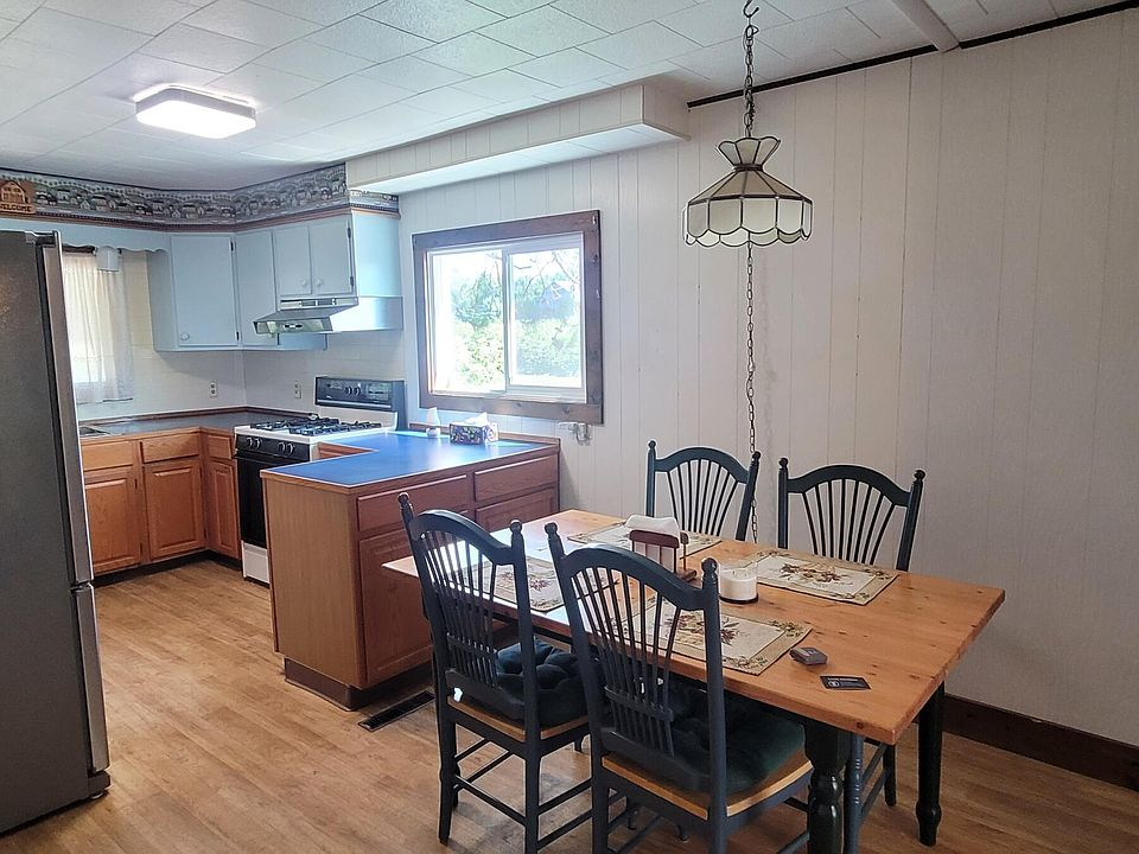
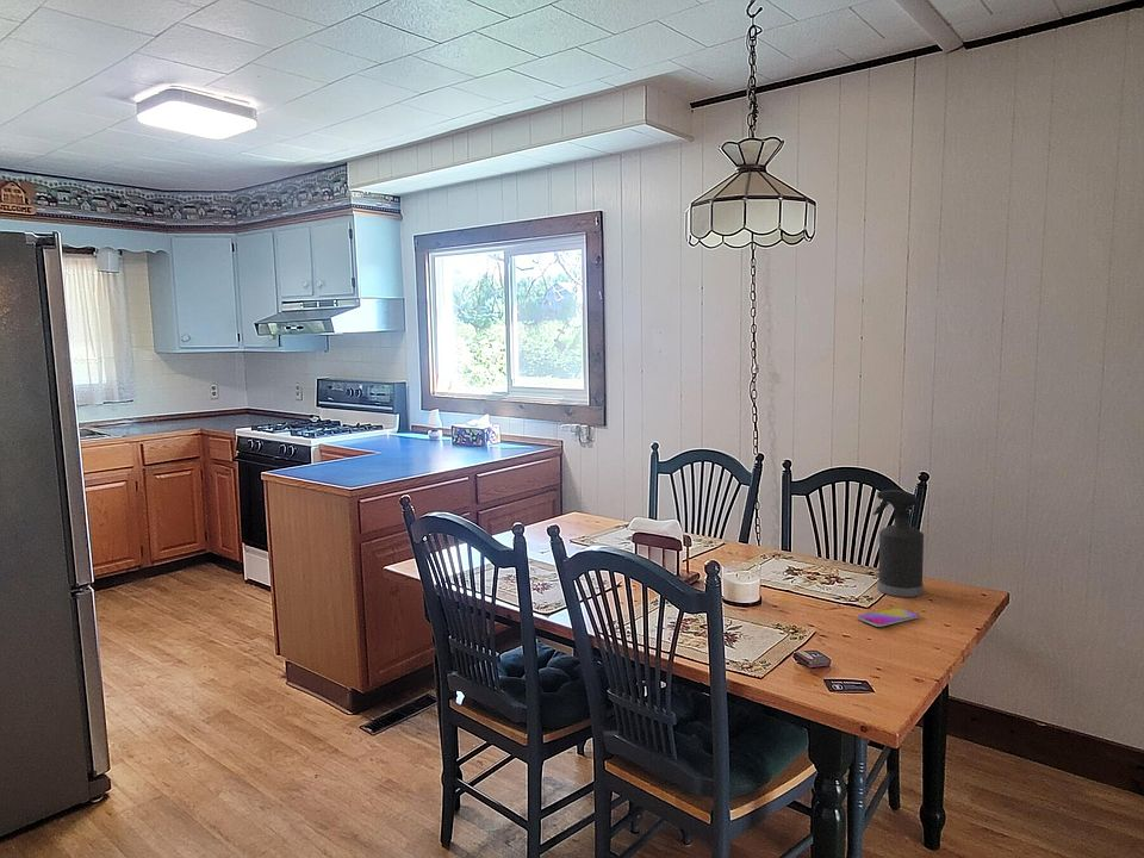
+ smartphone [857,607,920,628]
+ spray bottle [872,489,925,598]
